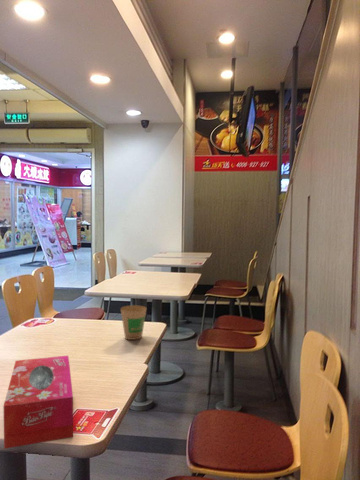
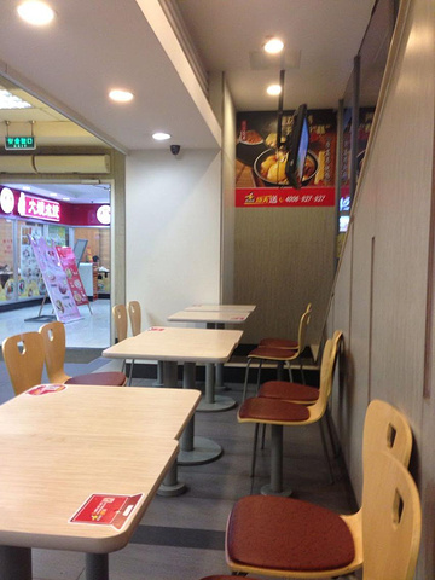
- tissue box [3,355,74,450]
- paper cup [120,304,147,341]
